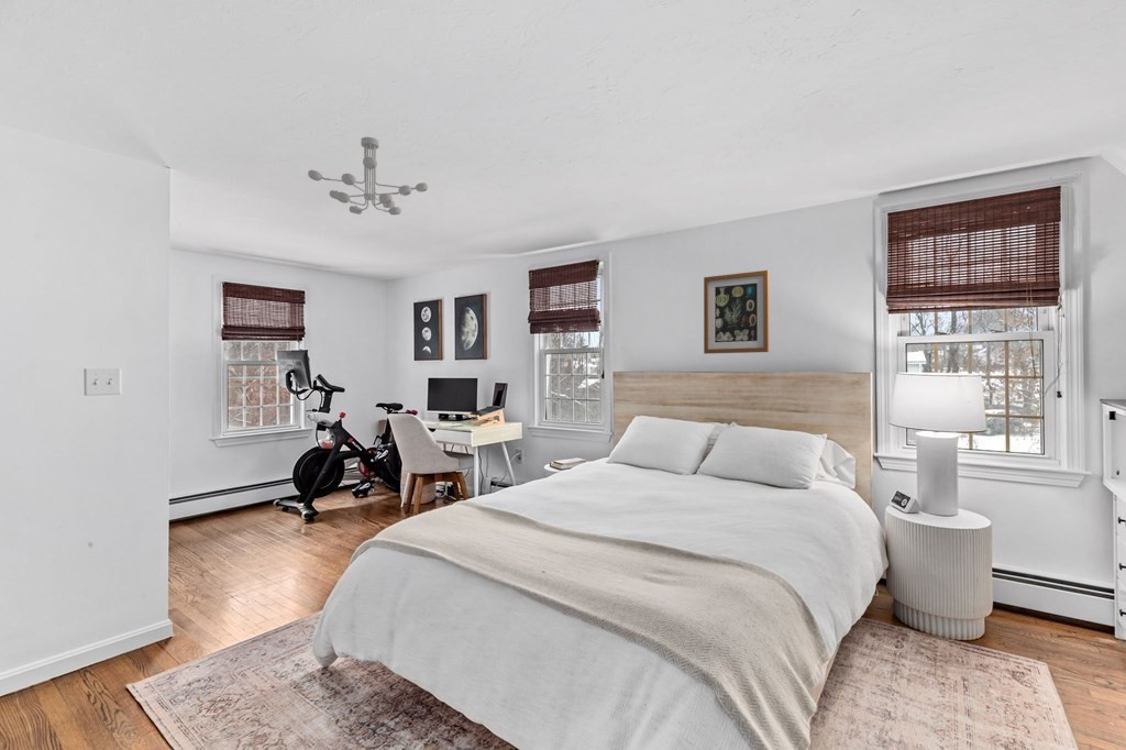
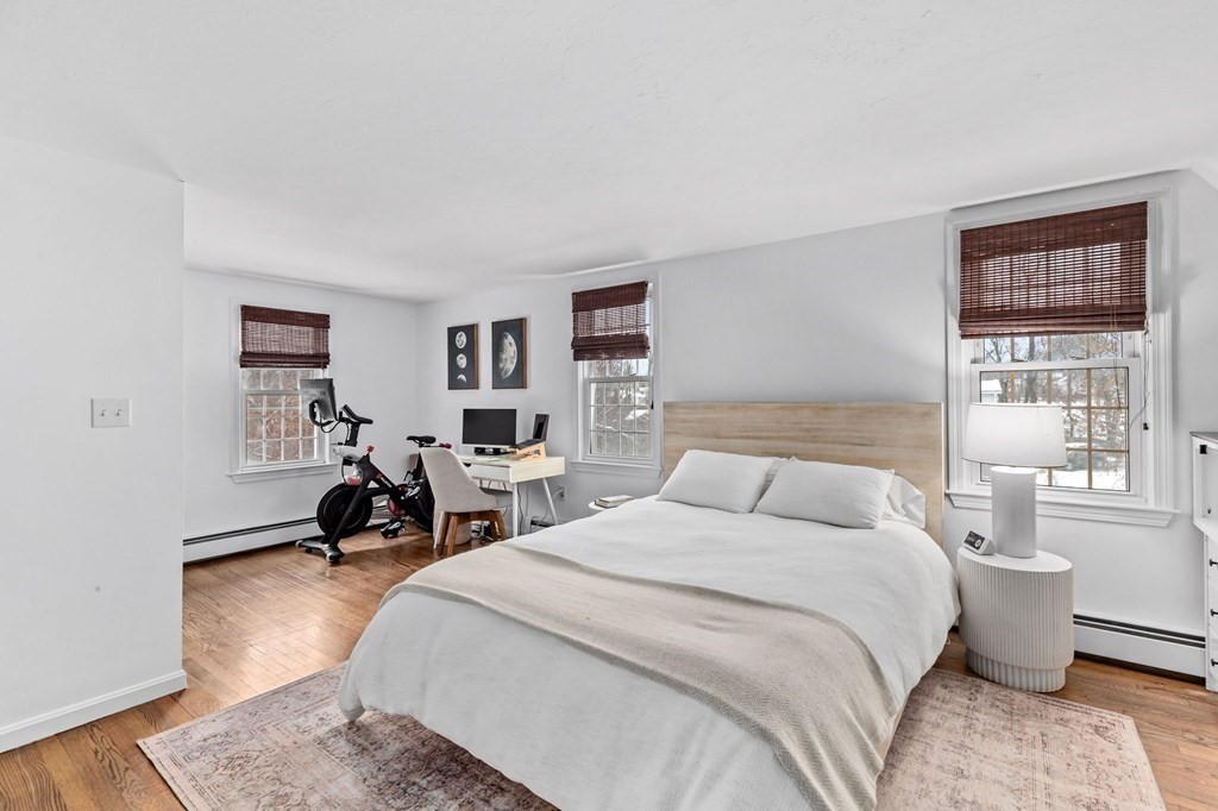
- ceiling light fixture [307,136,429,217]
- wall art [703,269,770,355]
